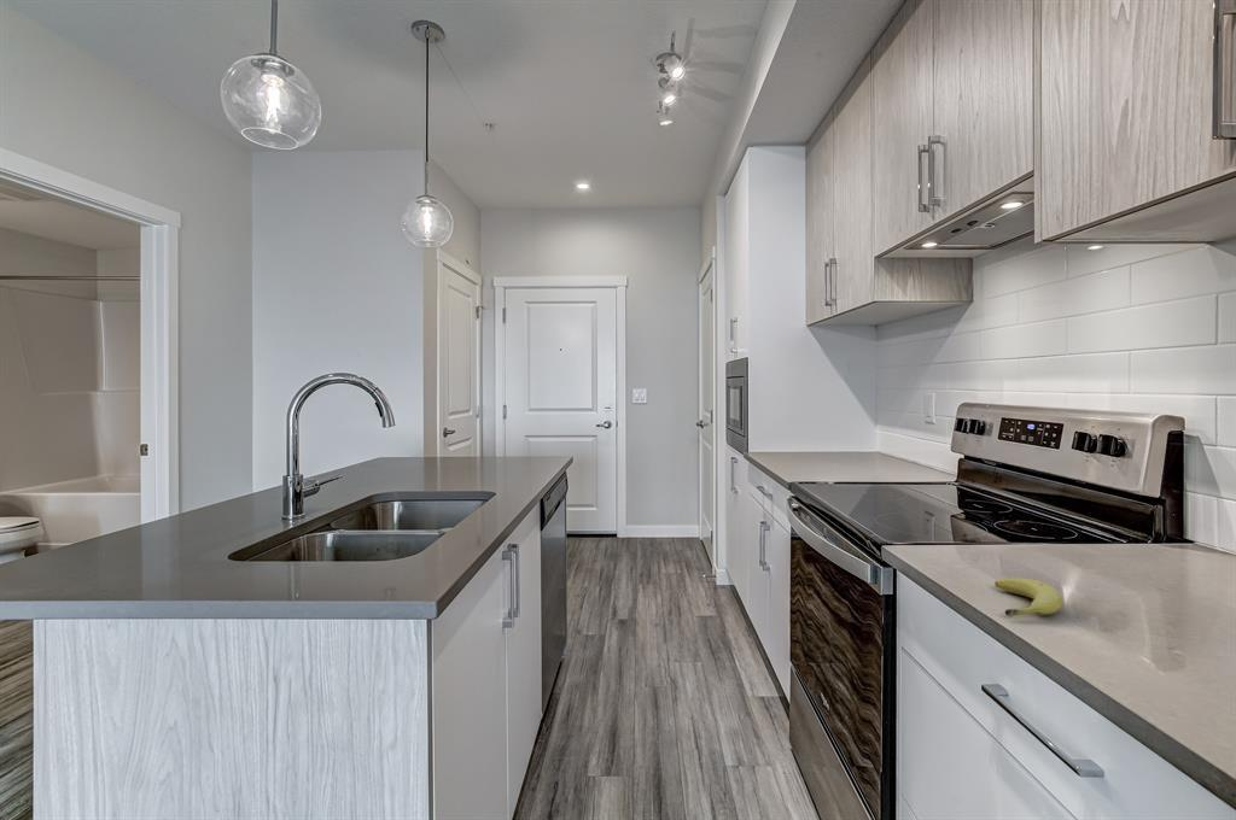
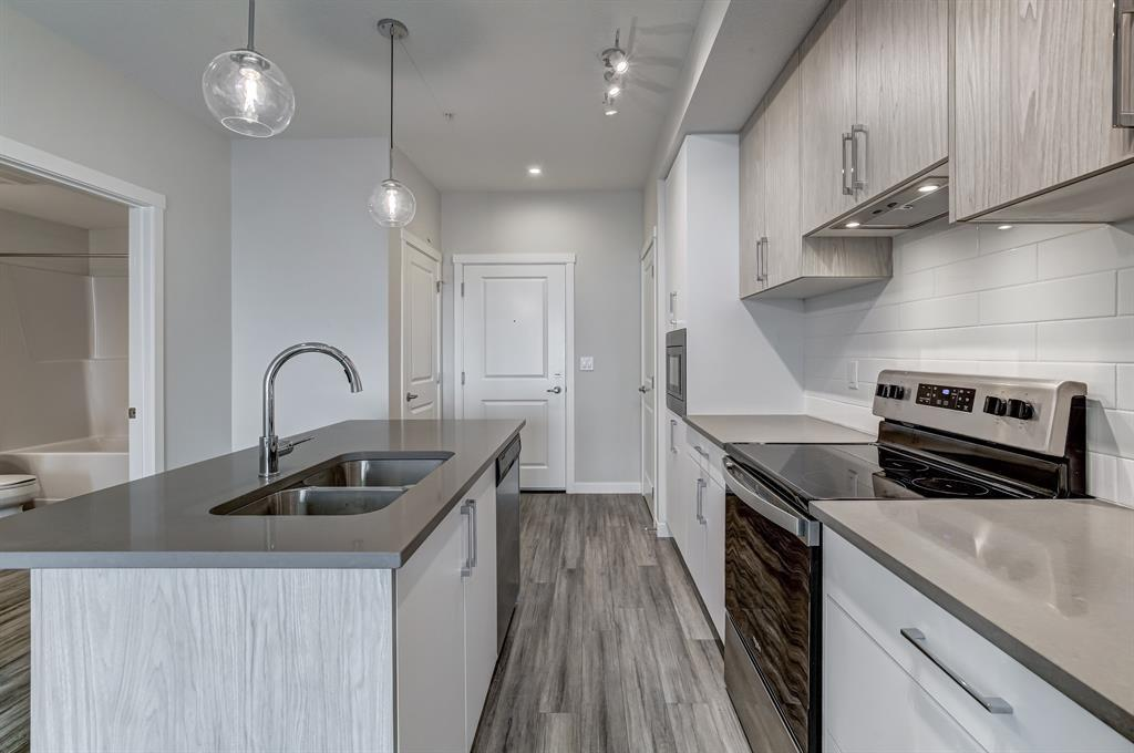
- fruit [993,576,1063,617]
